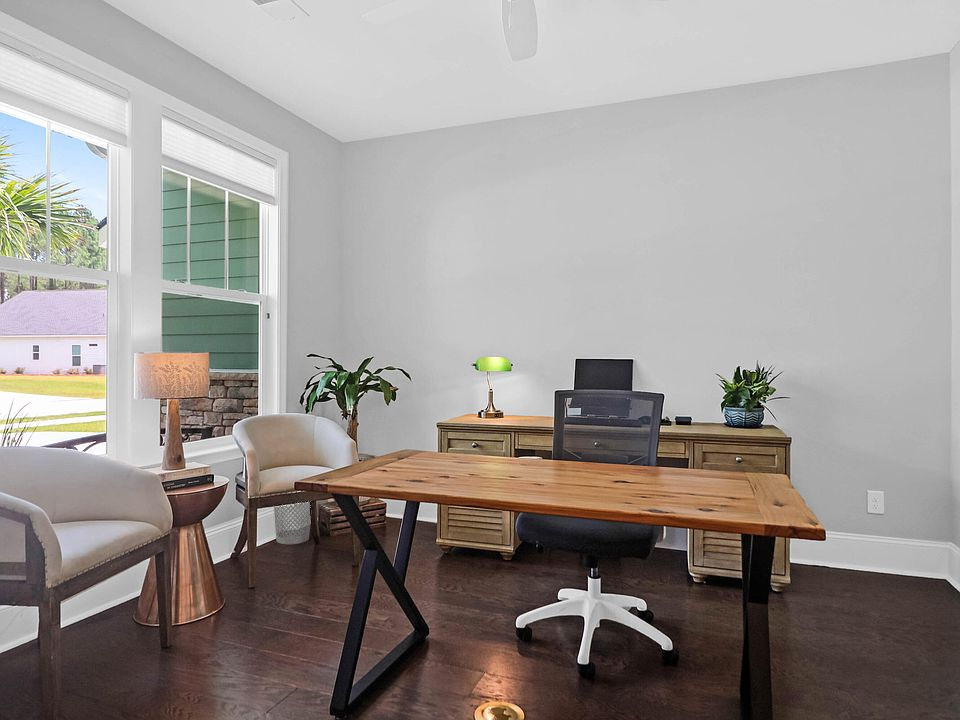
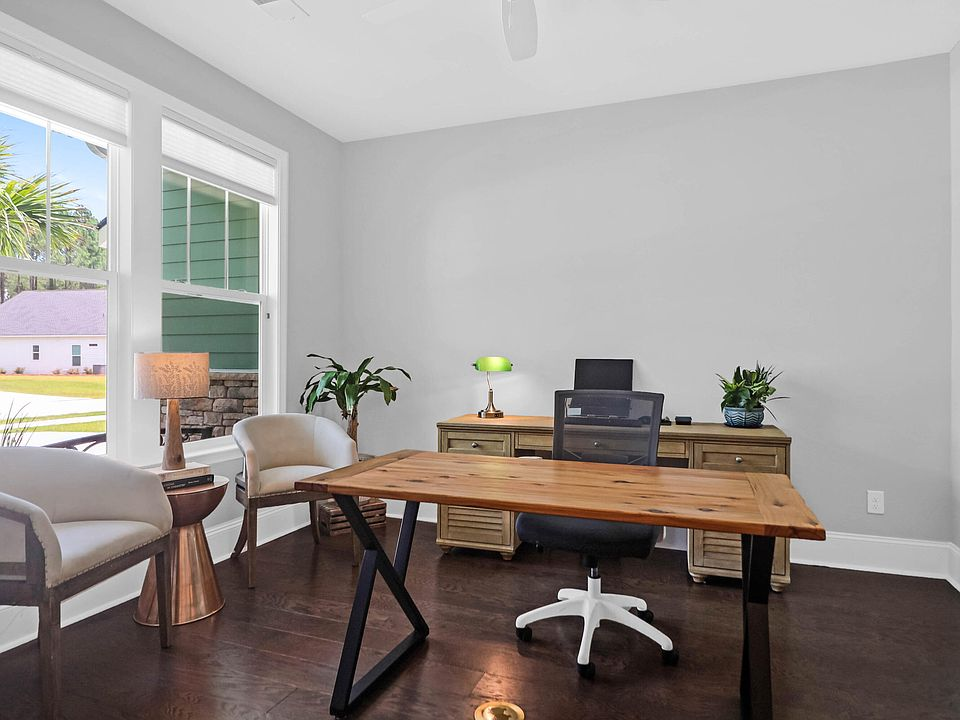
- wastebasket [273,502,312,545]
